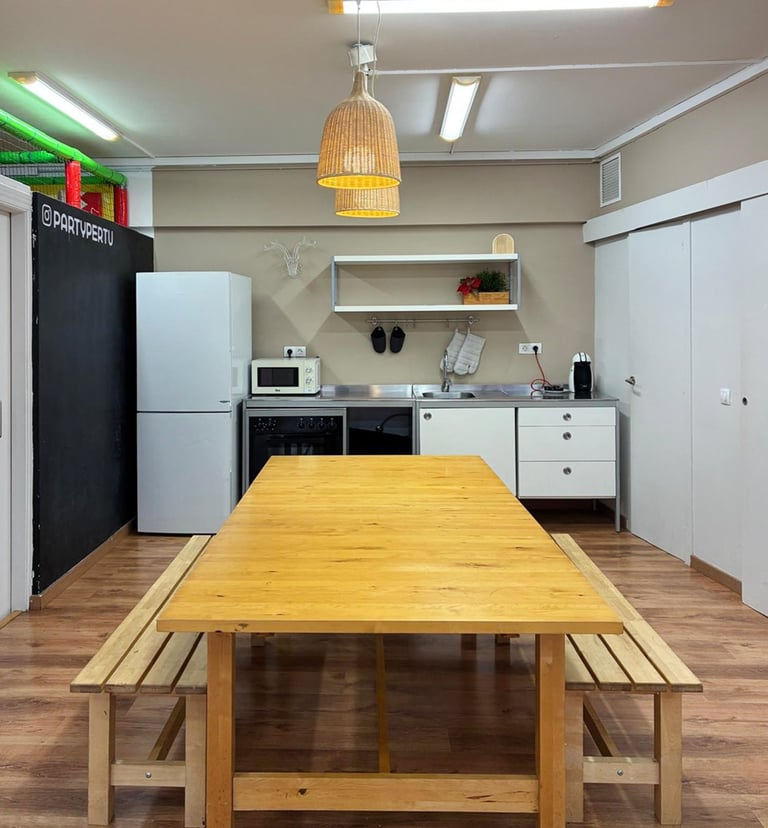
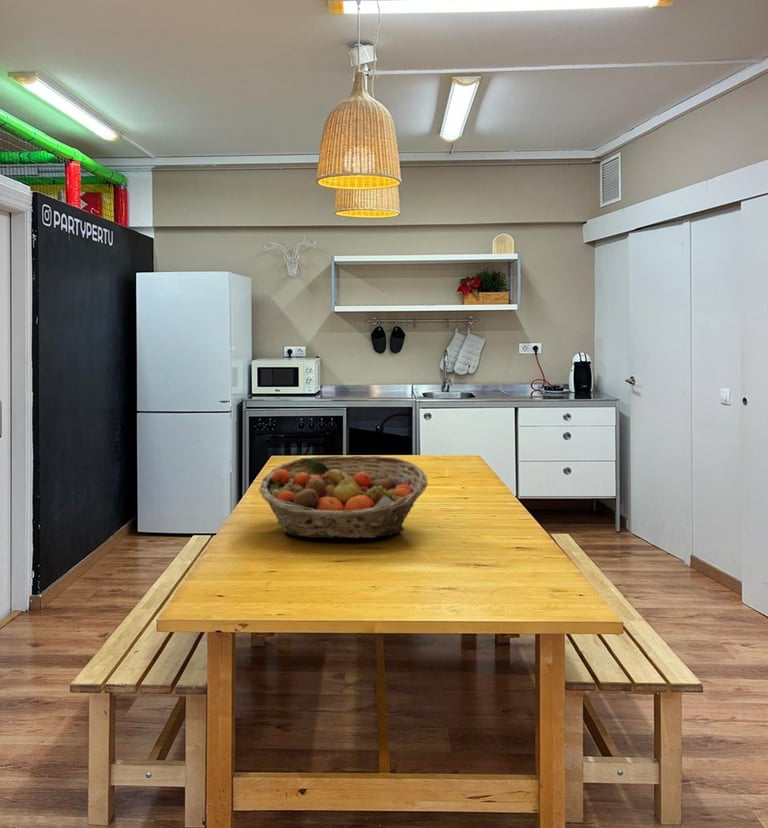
+ fruit basket [258,455,429,540]
